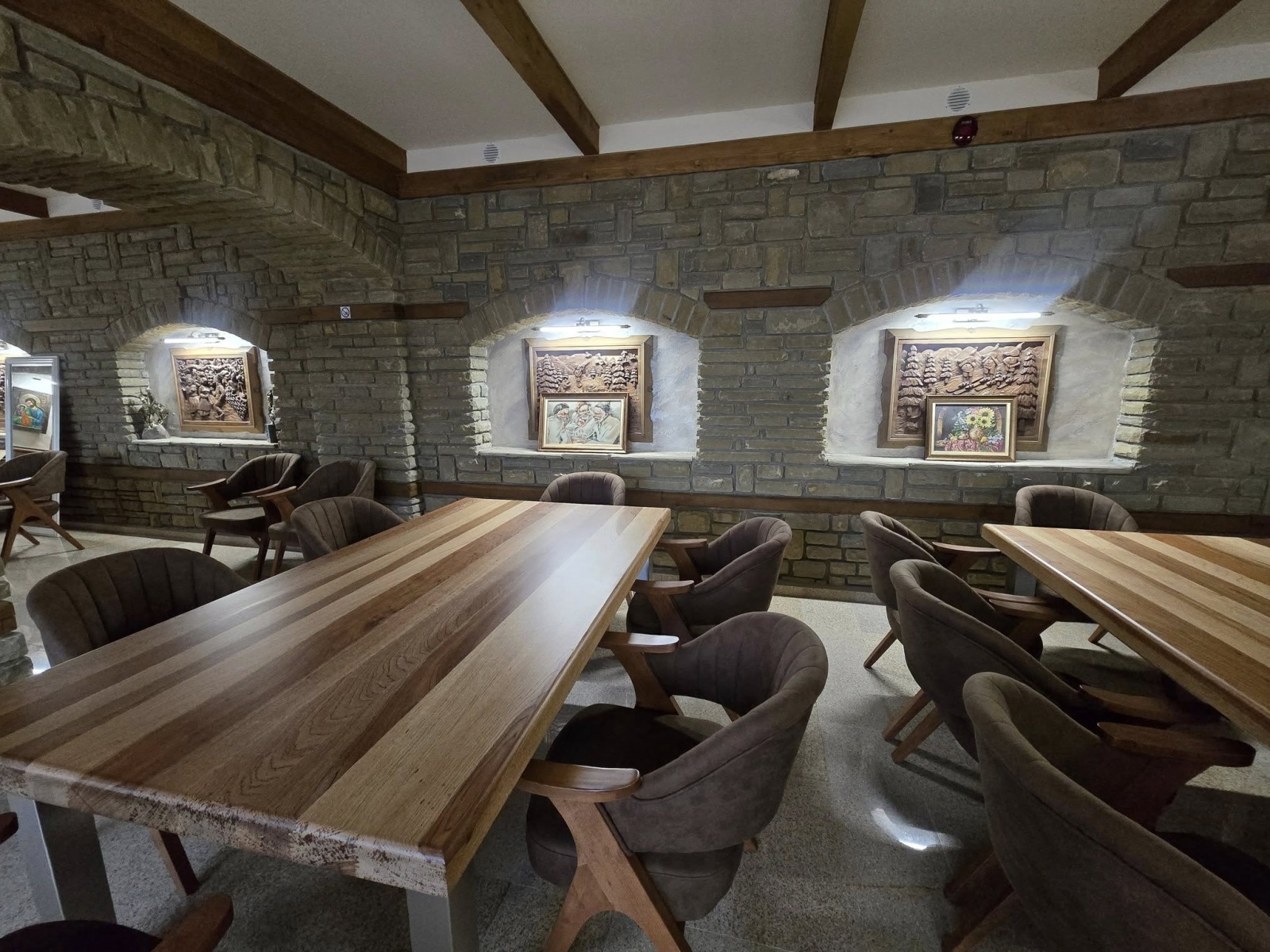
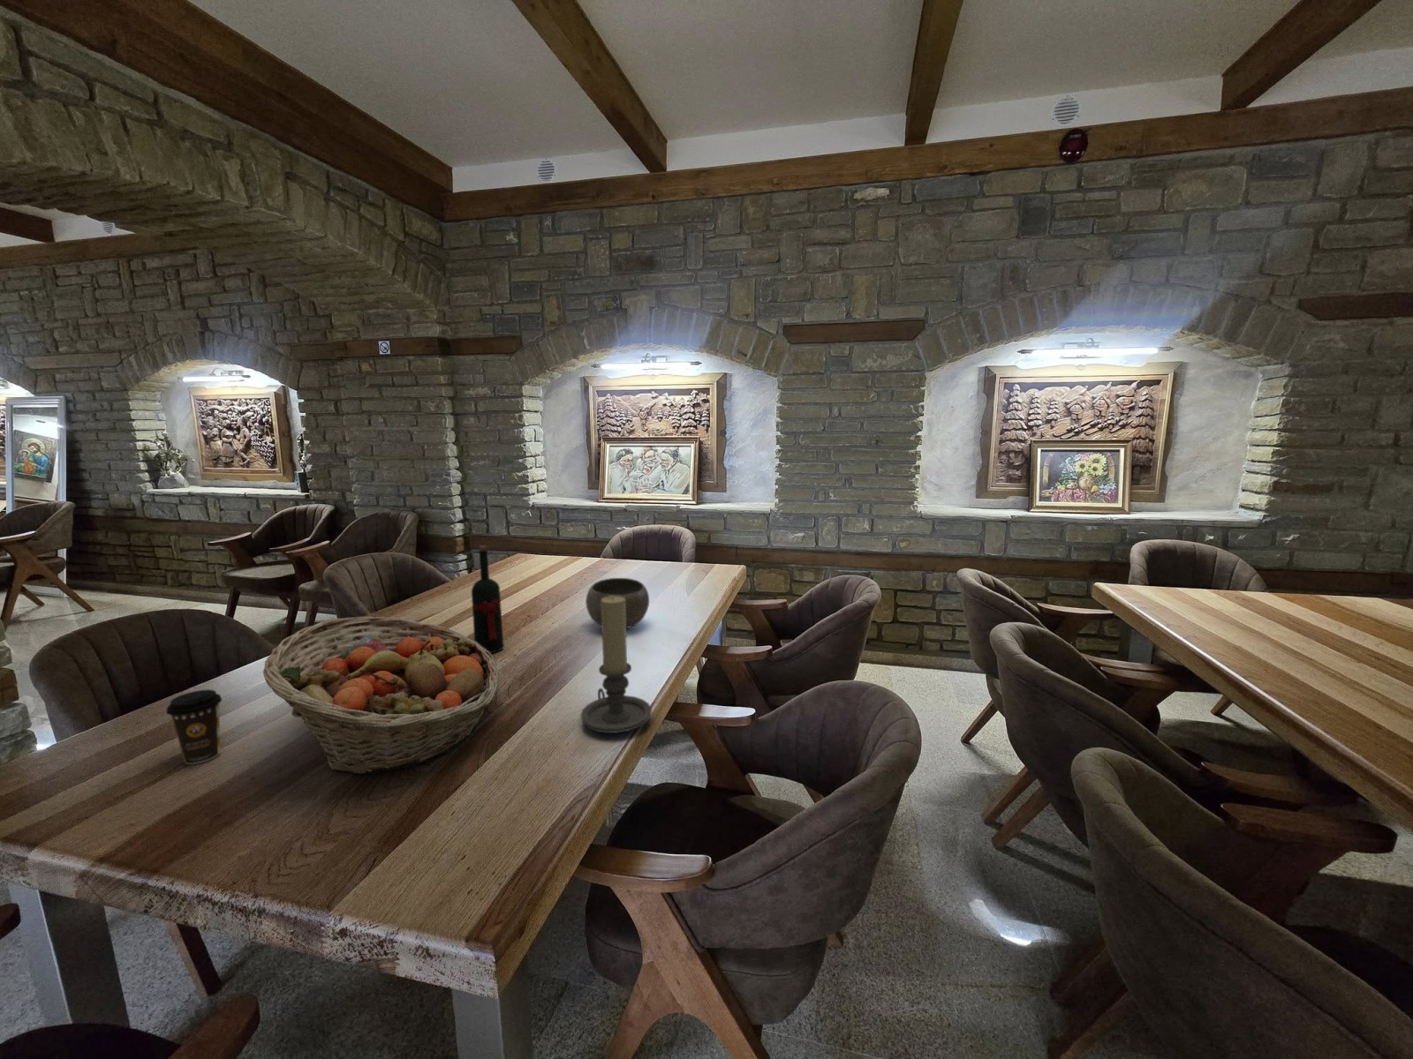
+ fruit basket [263,616,500,775]
+ bowl [584,577,650,630]
+ coffee cup [165,689,223,765]
+ candle holder [580,596,653,734]
+ wine bottle [471,544,504,654]
